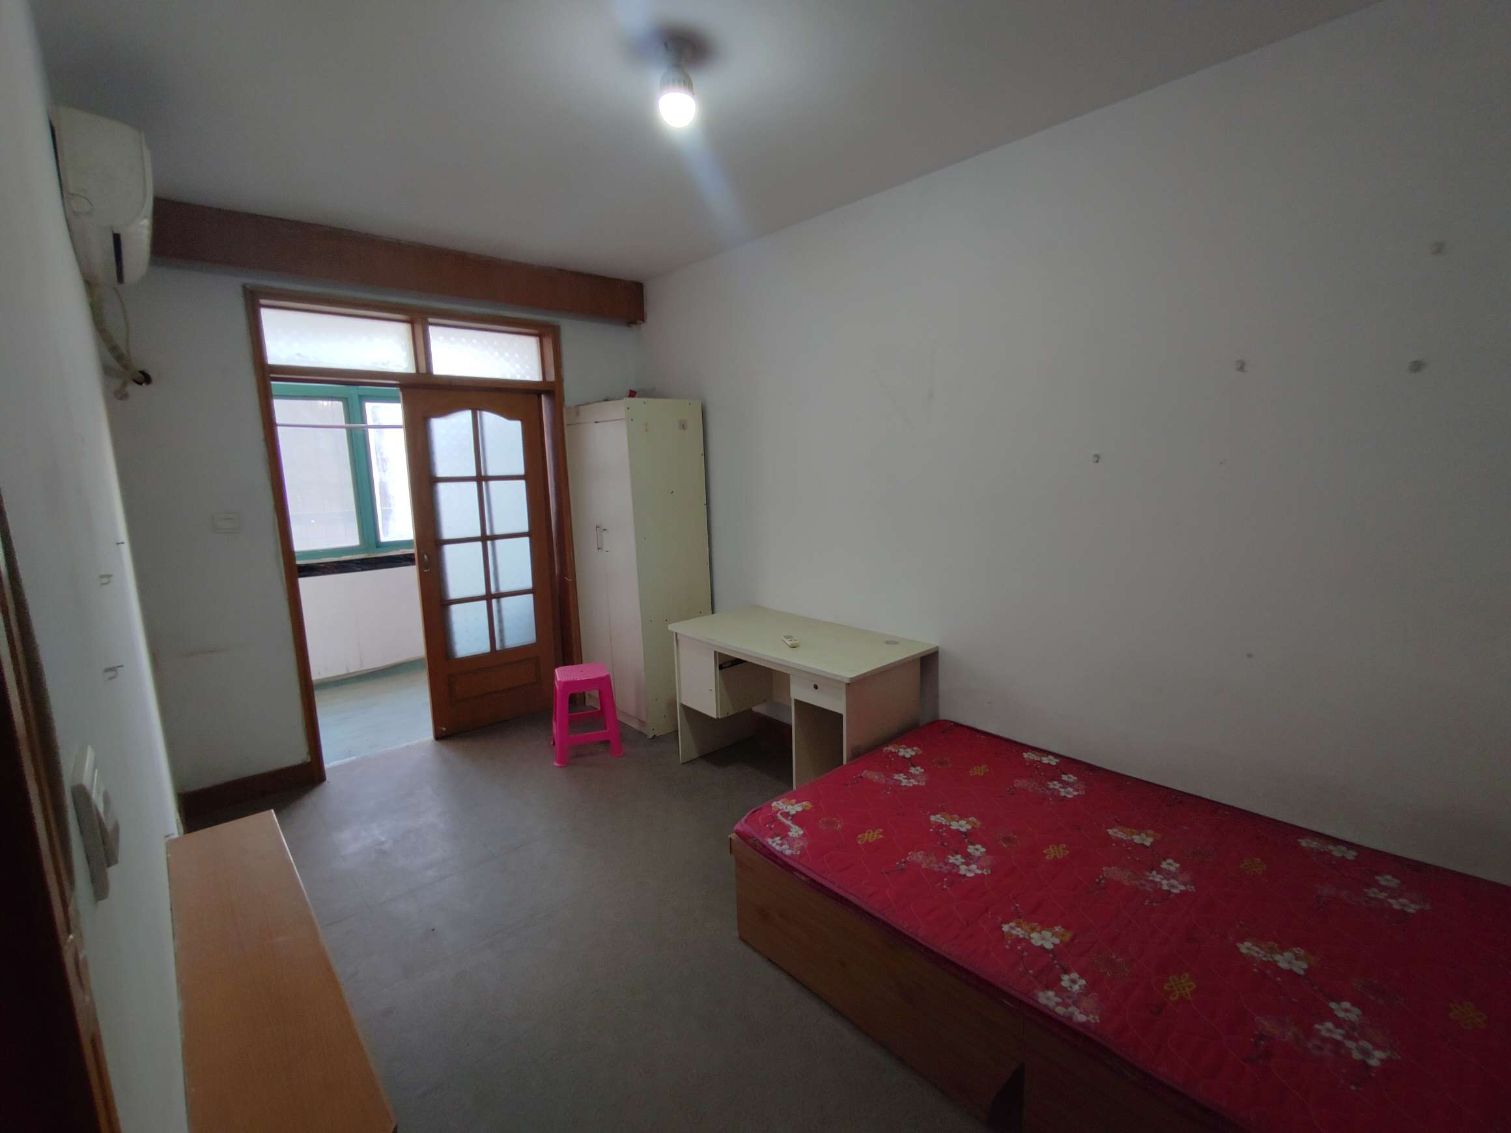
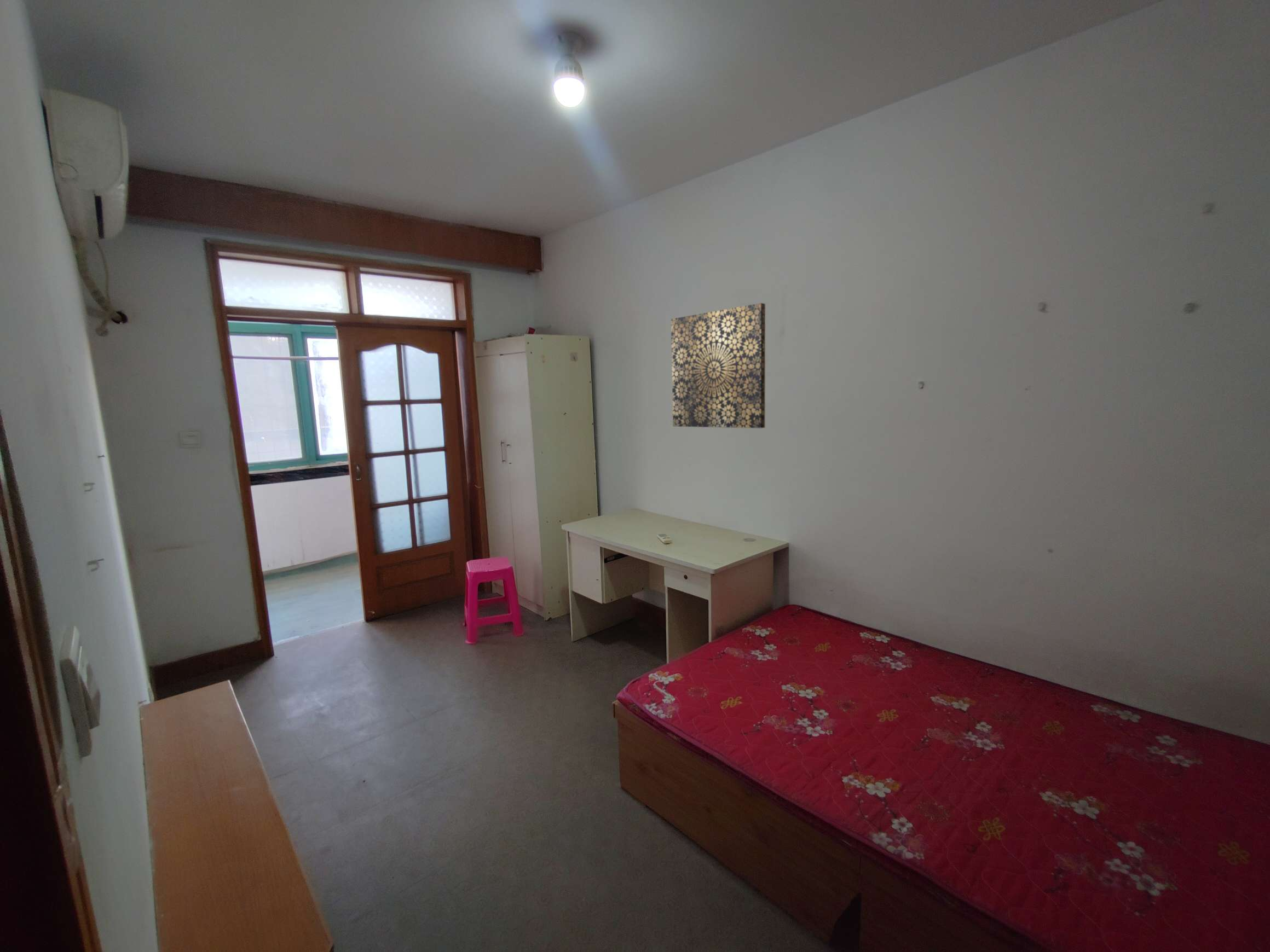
+ wall art [671,303,766,429]
